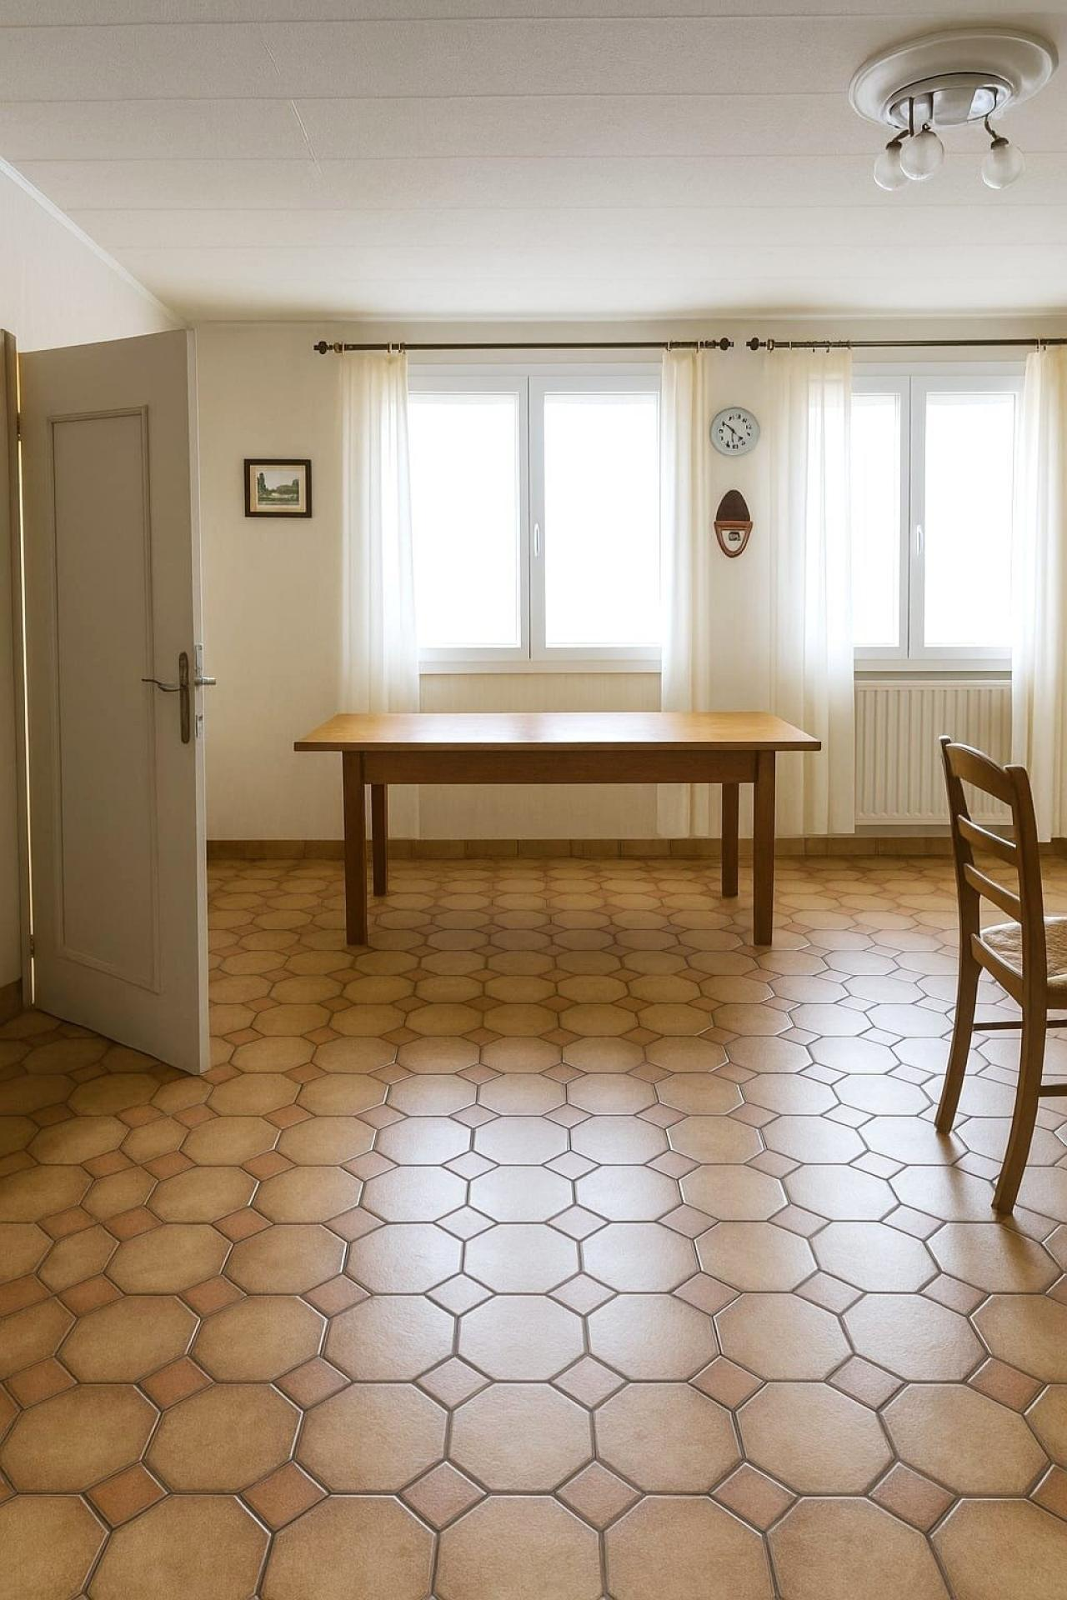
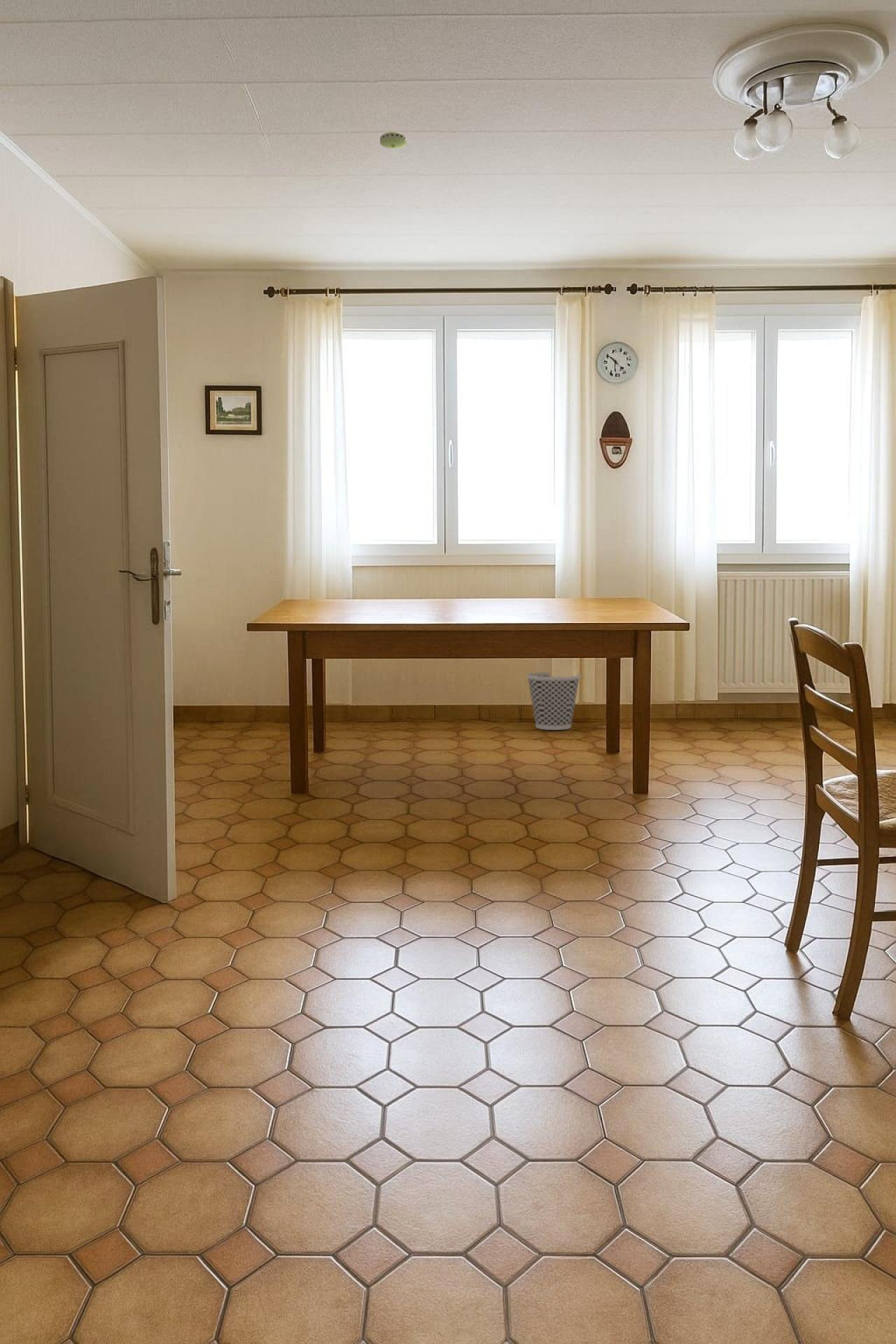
+ wastebasket [526,671,582,731]
+ smoke detector [379,131,407,149]
